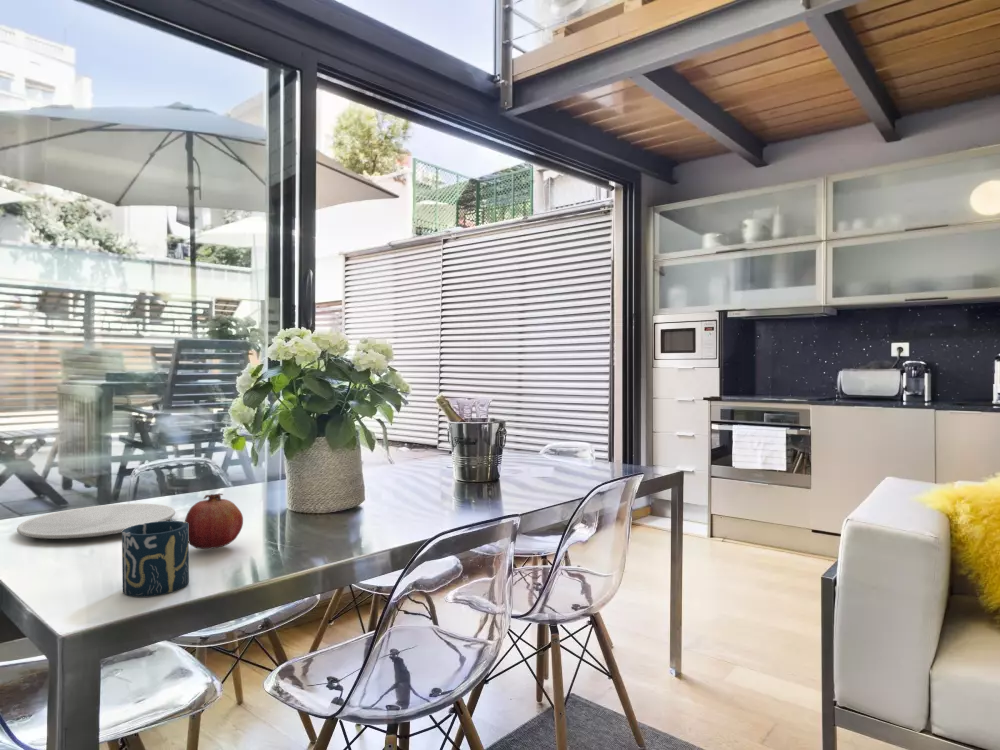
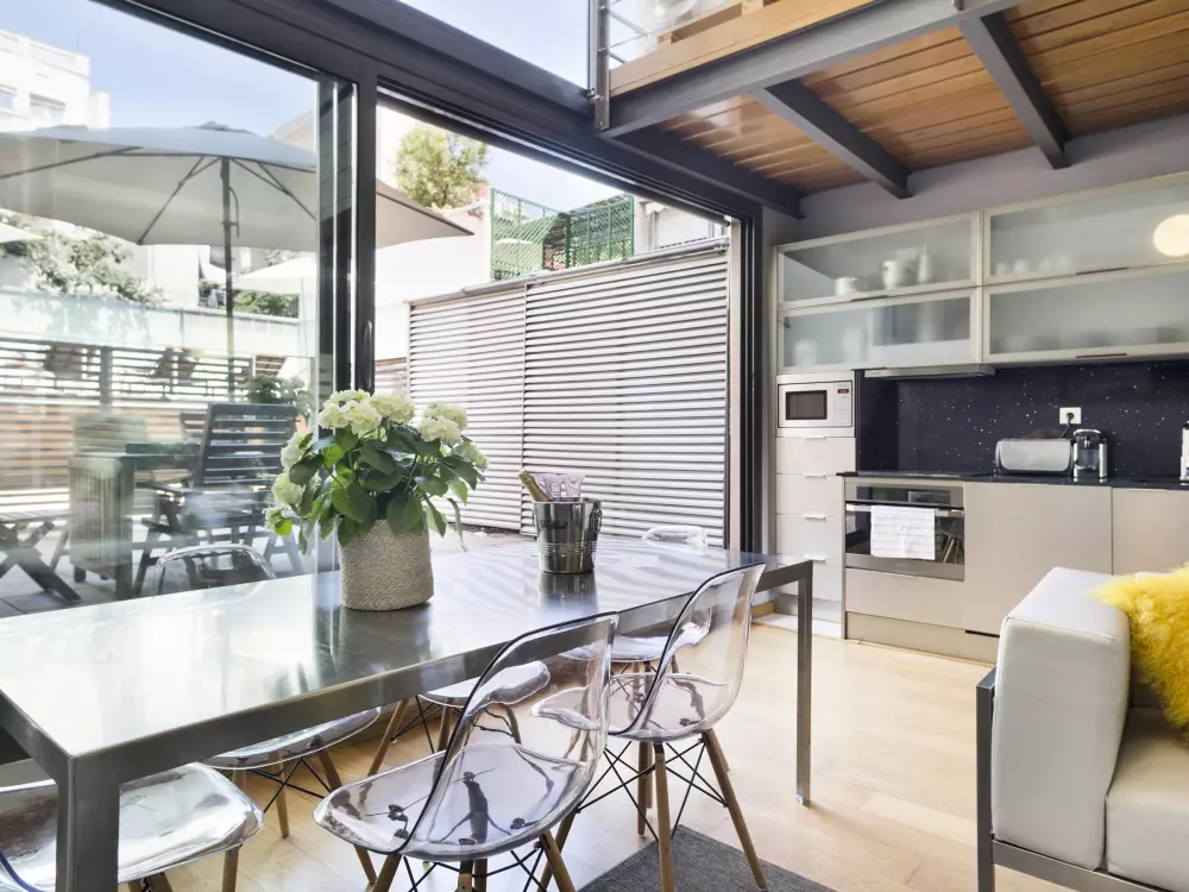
- fruit [184,493,244,550]
- plate [16,503,176,540]
- cup [121,520,190,598]
